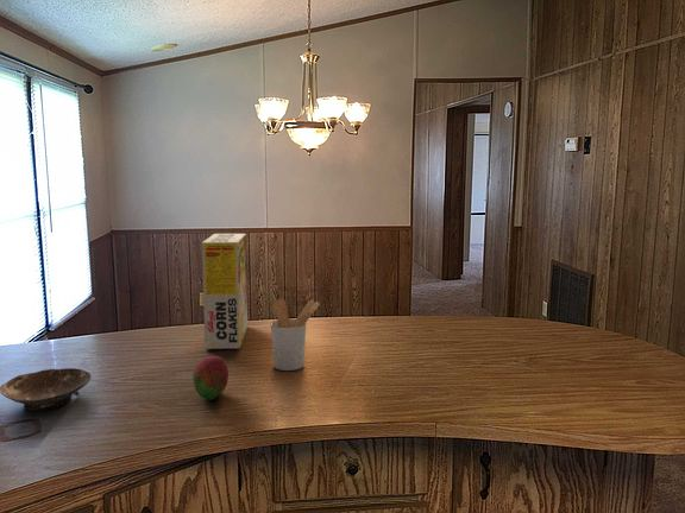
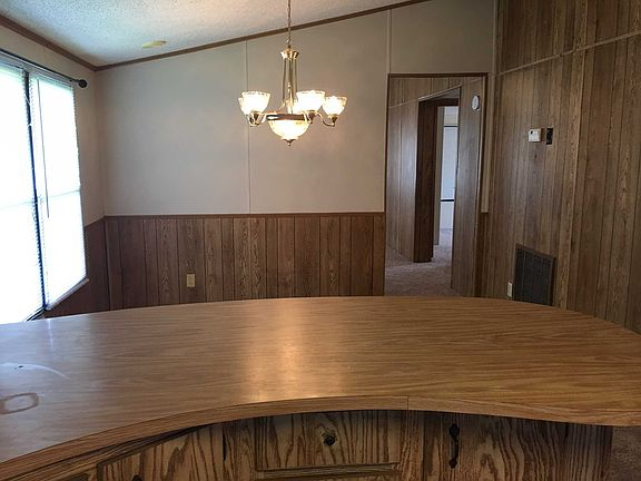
- utensil holder [270,297,321,372]
- bowl [0,367,92,412]
- fruit [191,355,230,401]
- cereal box [201,233,249,350]
